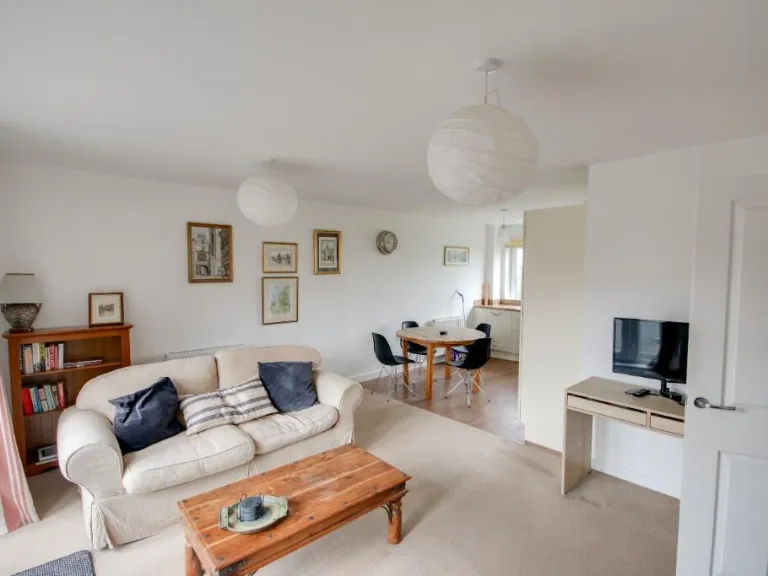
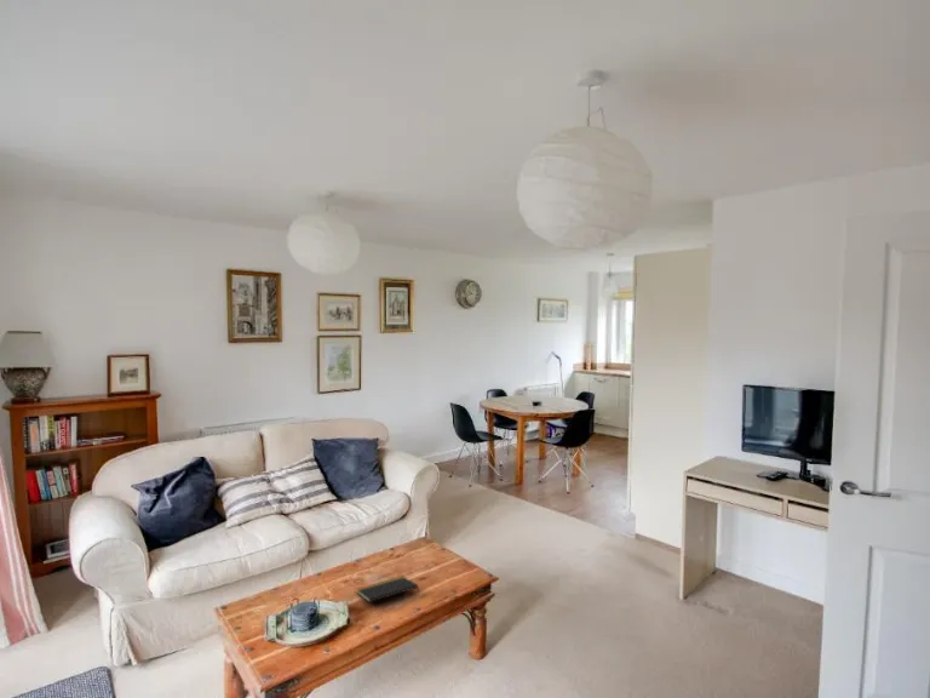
+ notepad [355,576,420,603]
